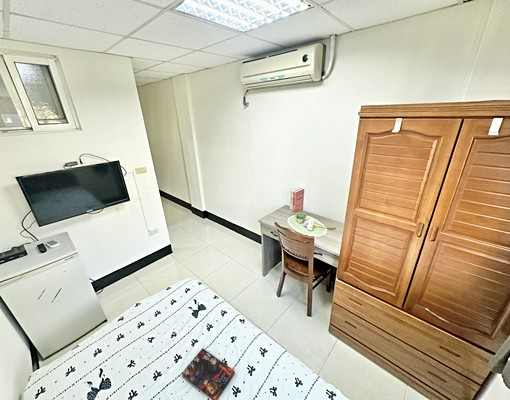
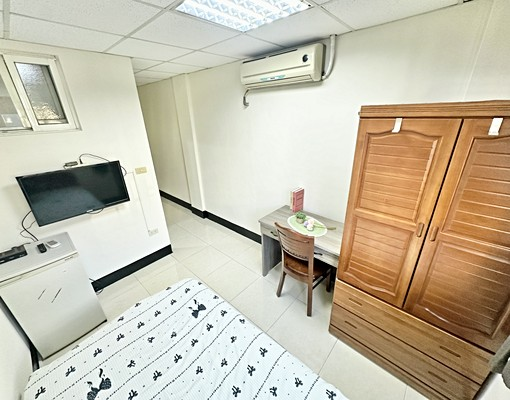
- book [181,347,236,400]
